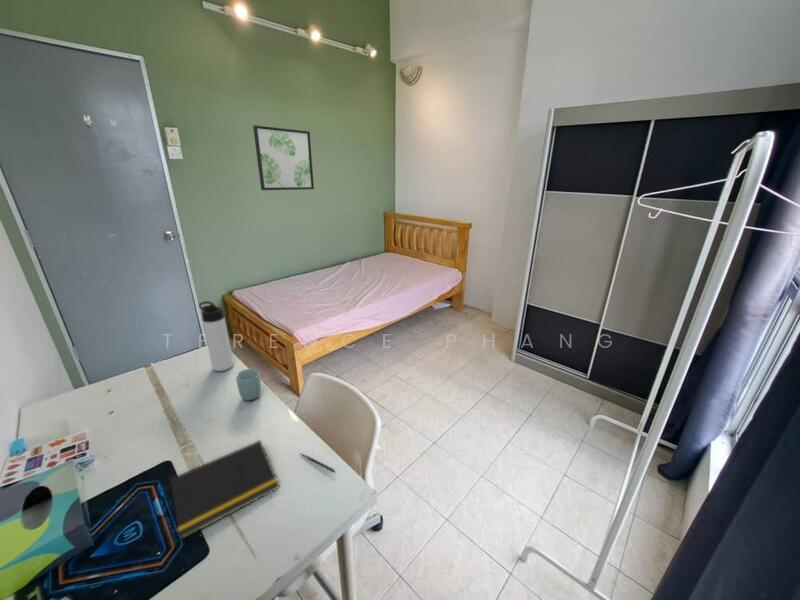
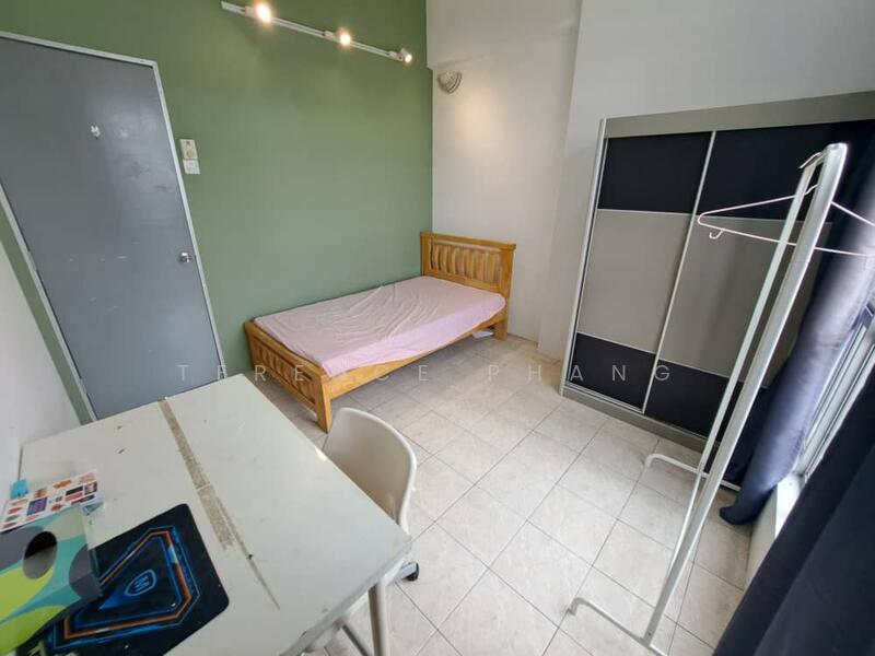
- wall art [252,124,315,191]
- cup [235,368,262,402]
- pen [299,452,336,473]
- thermos bottle [198,300,234,372]
- notepad [169,439,280,541]
